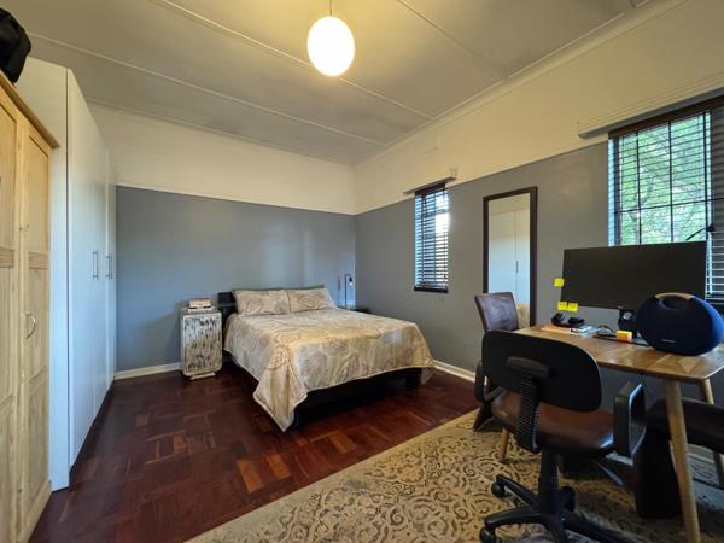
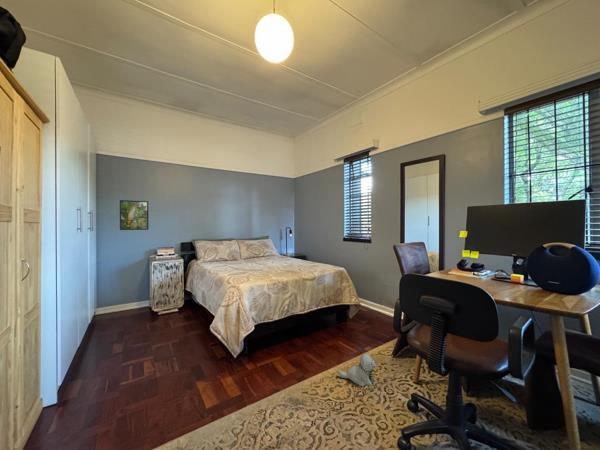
+ plush toy [337,353,377,387]
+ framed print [119,199,150,231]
